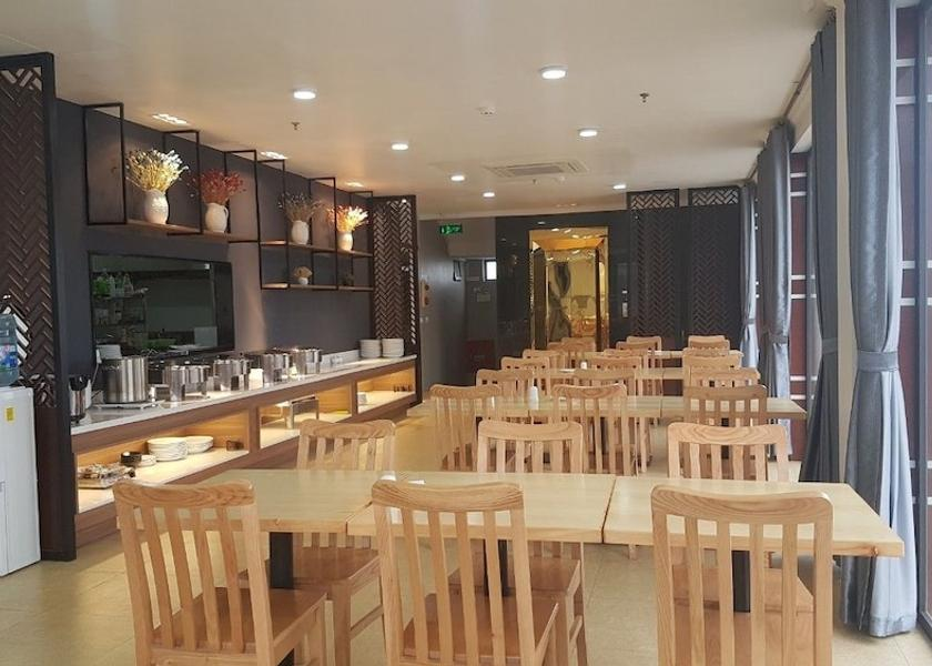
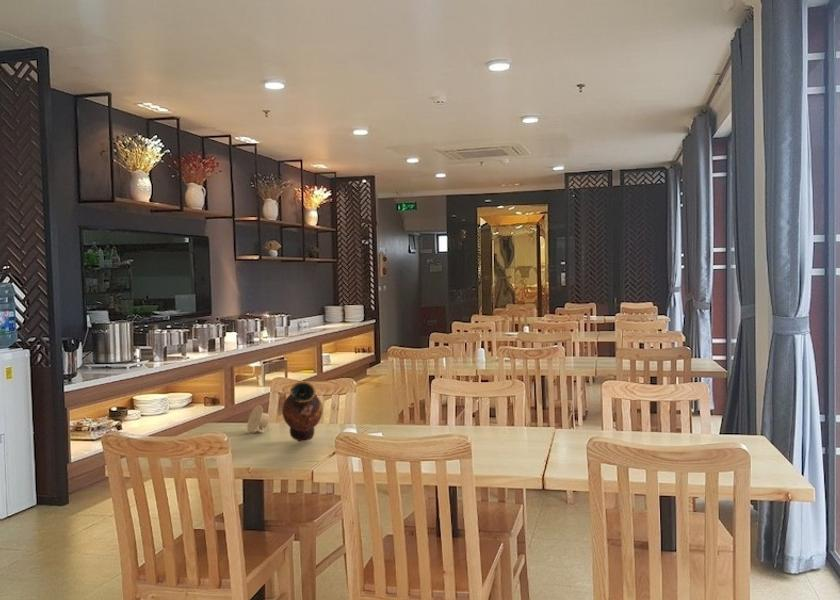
+ vase [281,380,323,443]
+ cup [246,404,270,434]
